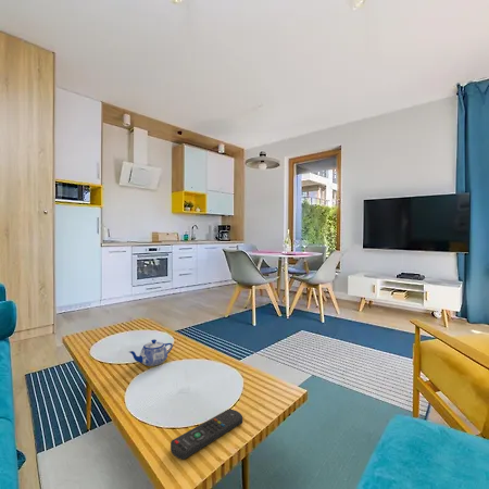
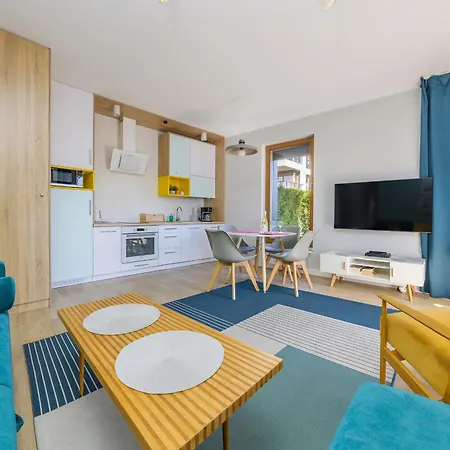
- teapot [128,338,174,367]
- remote control [170,409,243,460]
